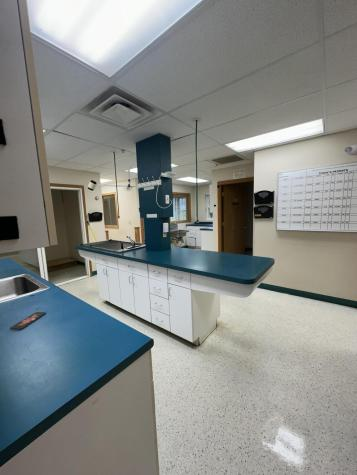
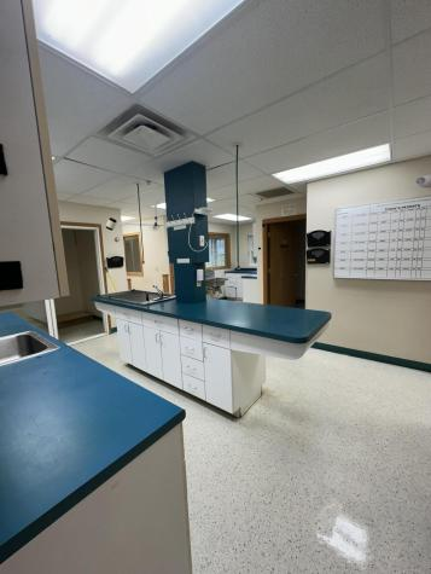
- smartphone [9,311,47,331]
